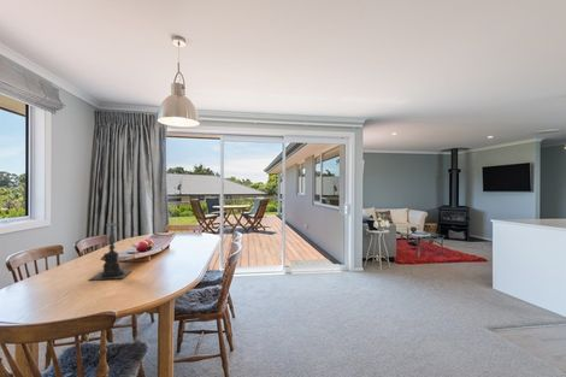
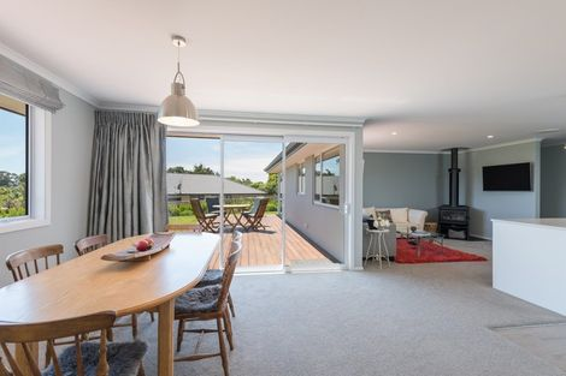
- candle holder [87,222,132,282]
